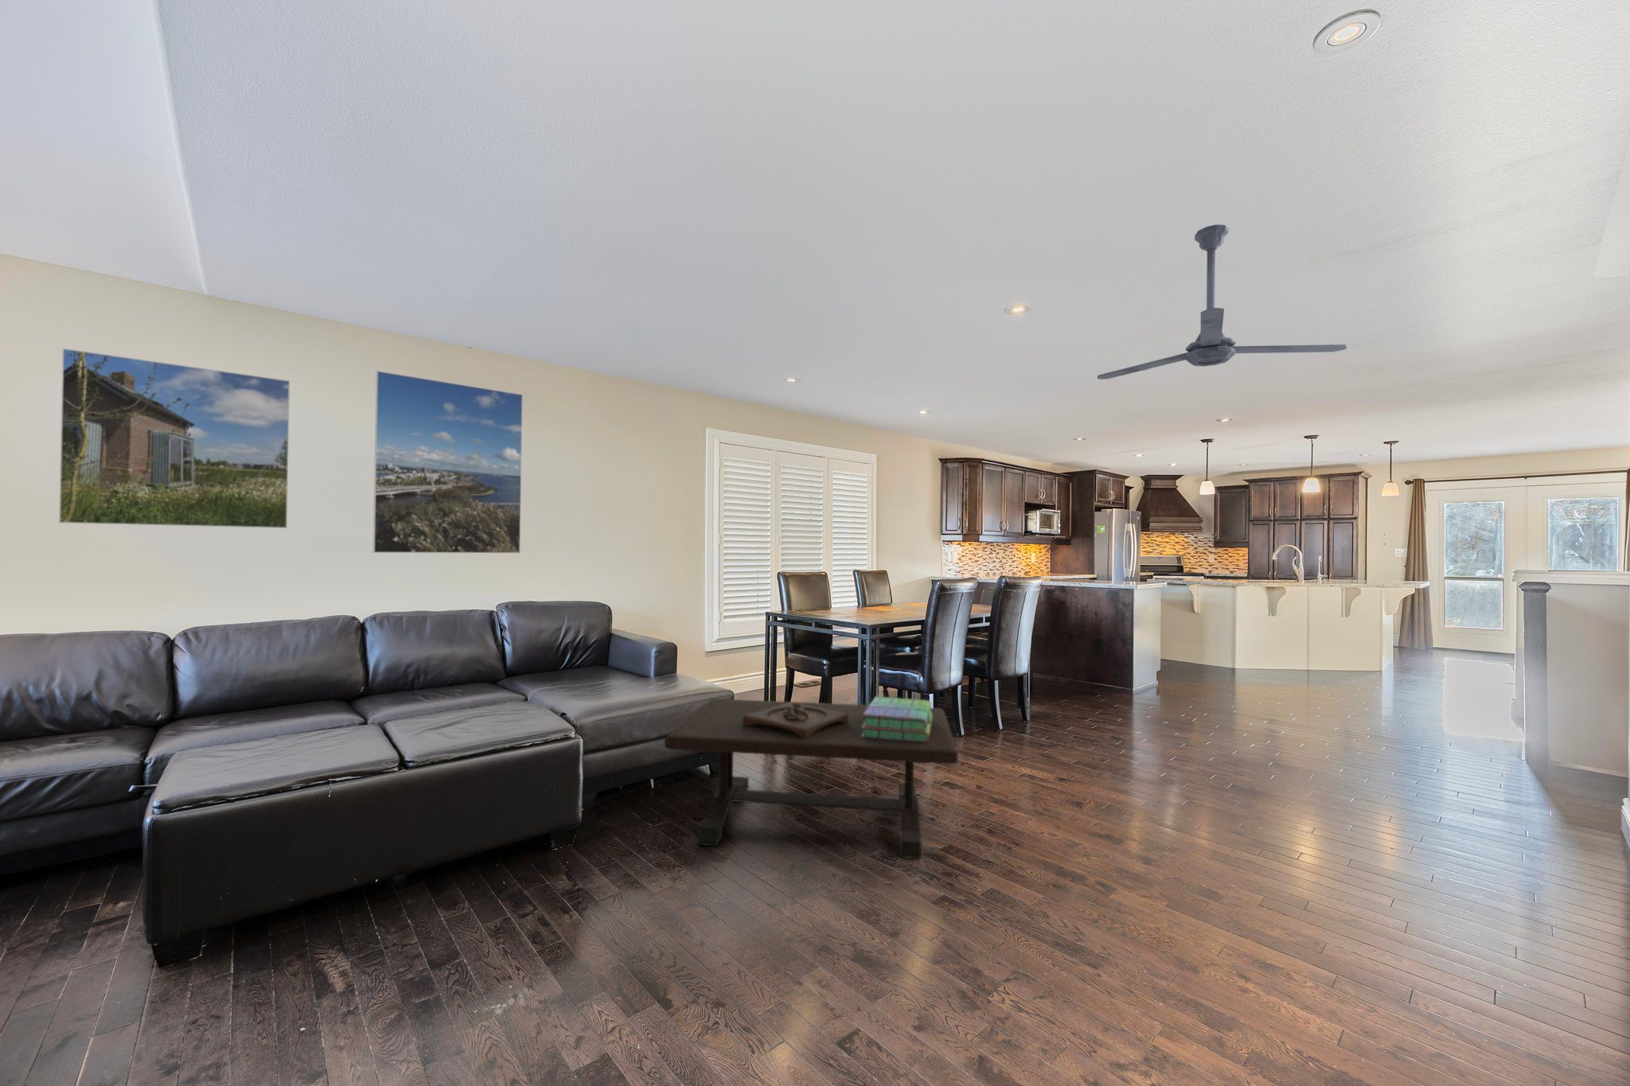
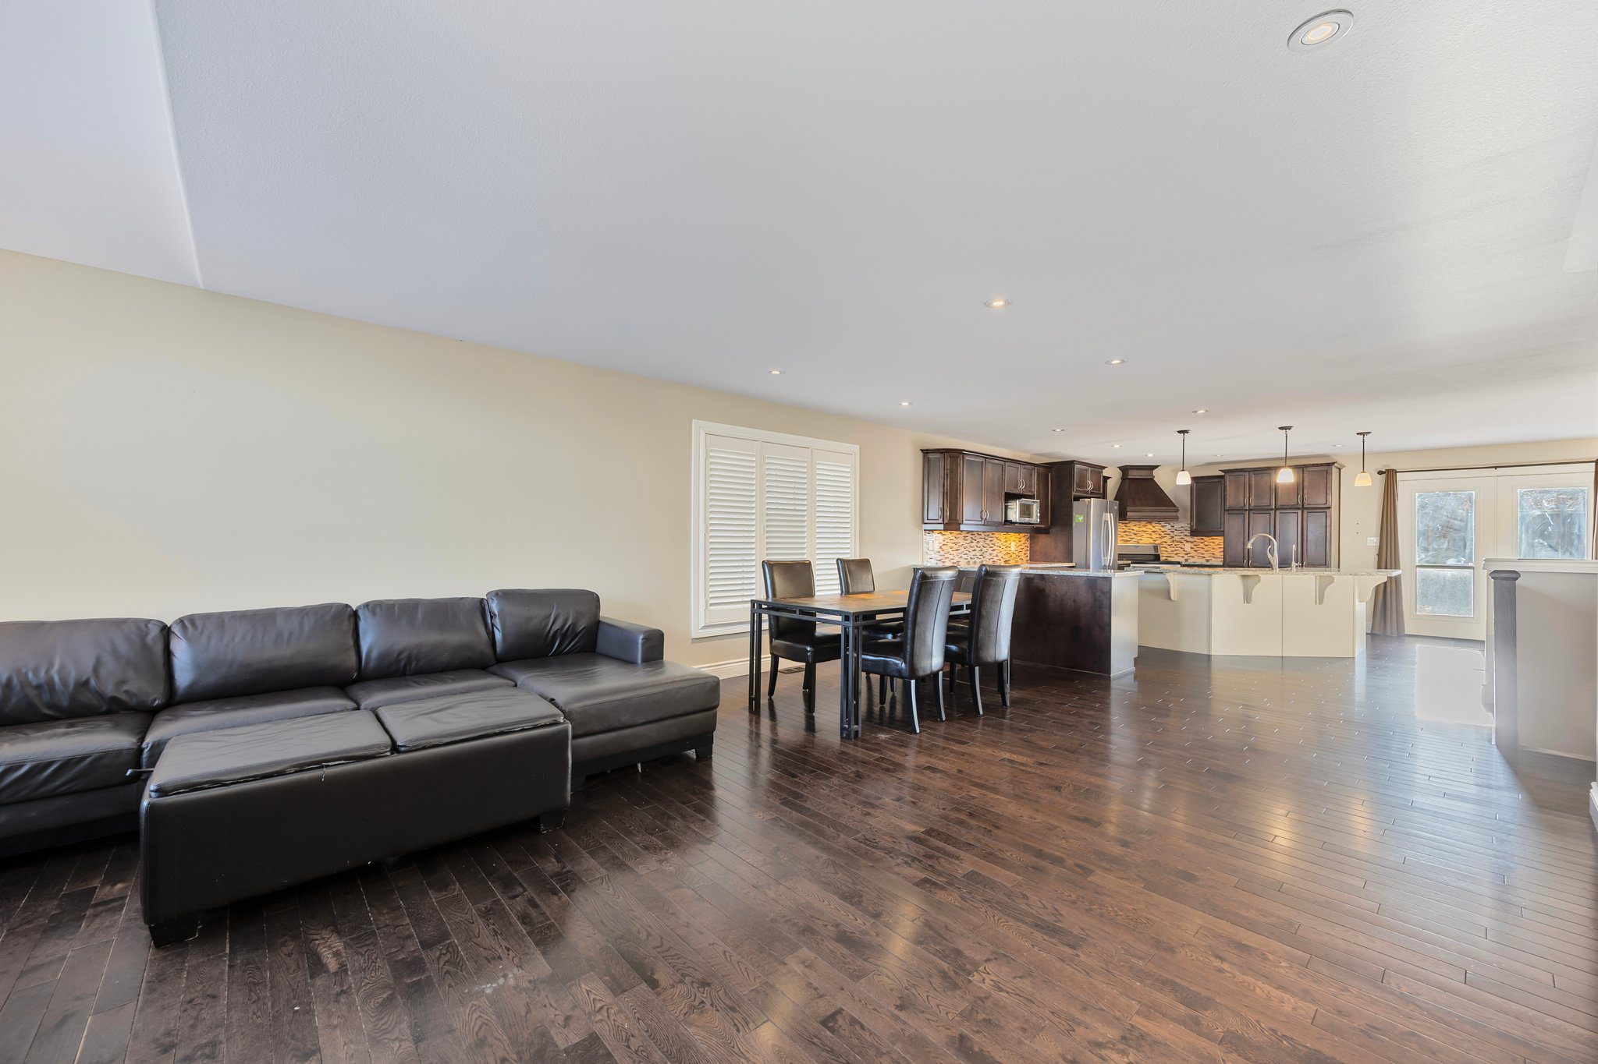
- stack of books [862,696,932,742]
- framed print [58,348,291,530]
- wooden tray [743,703,848,739]
- coffee table [664,698,959,859]
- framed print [372,370,524,554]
- ceiling fan [1097,223,1349,381]
